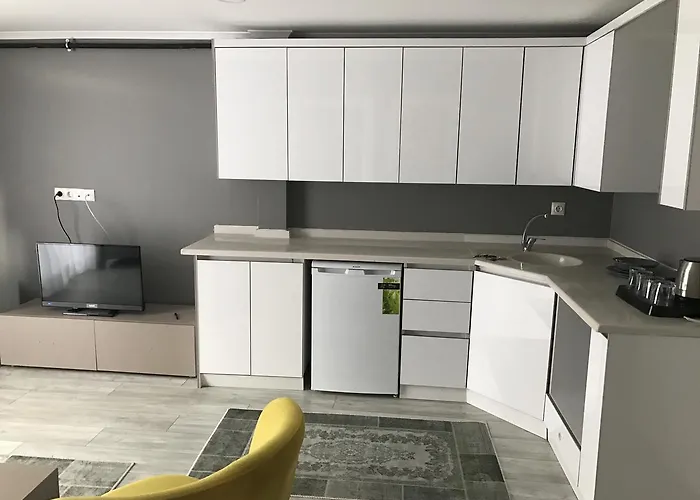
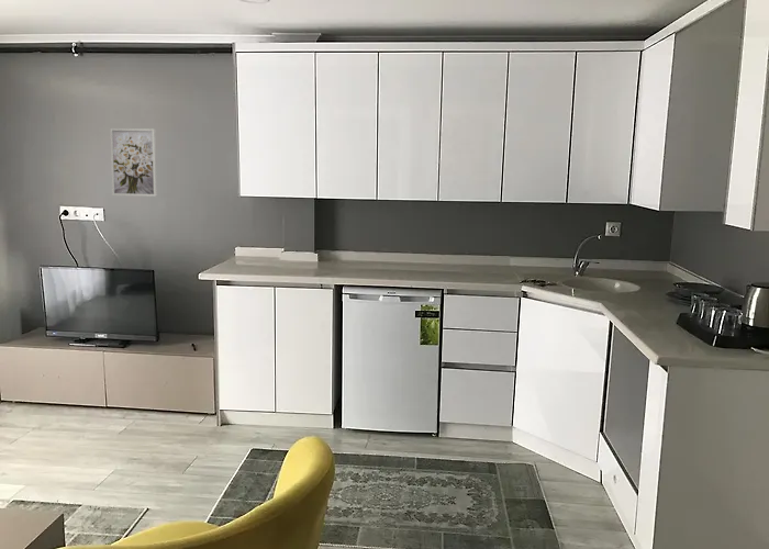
+ wall art [109,127,158,198]
